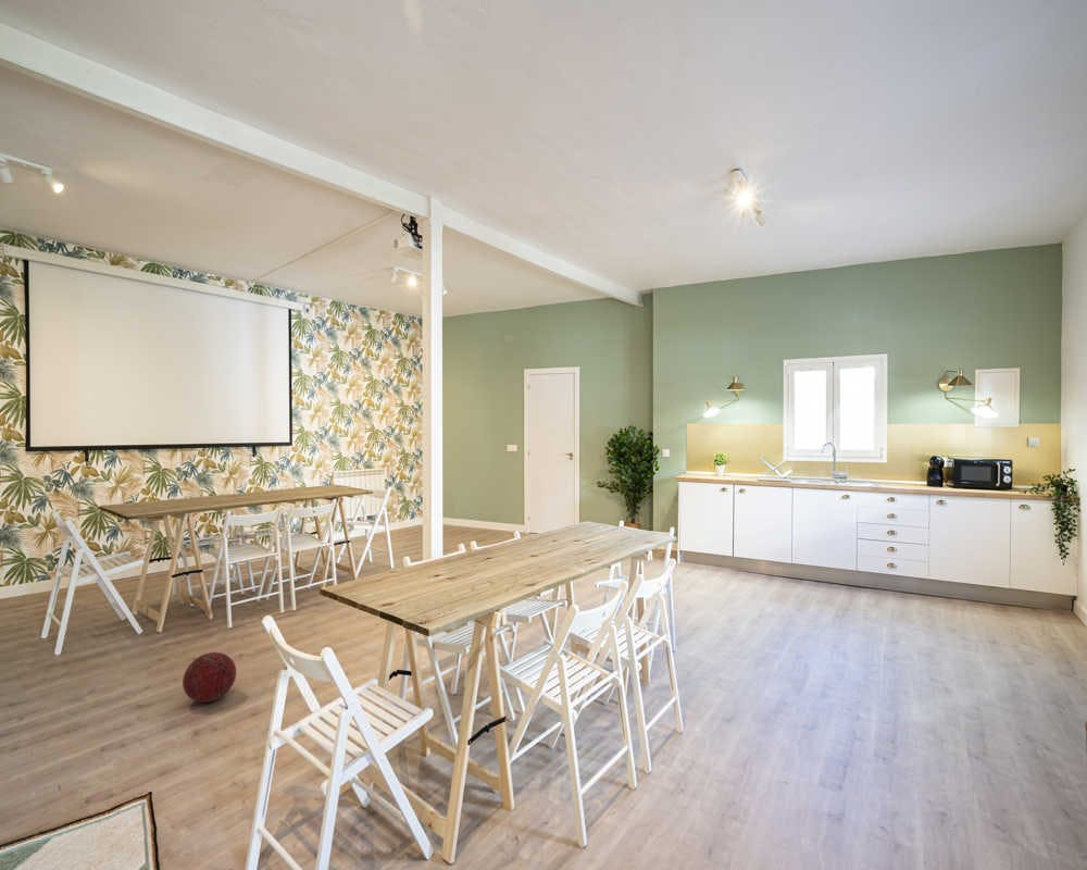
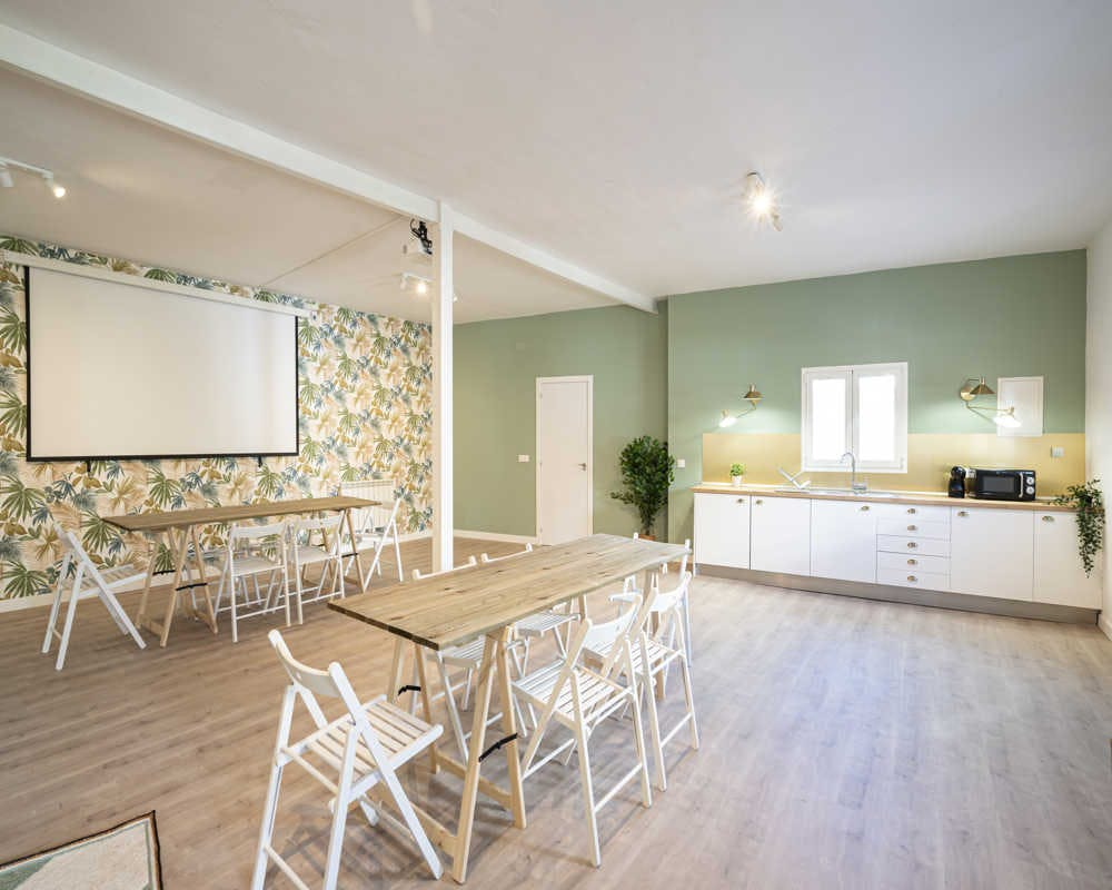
- ball [182,651,237,704]
